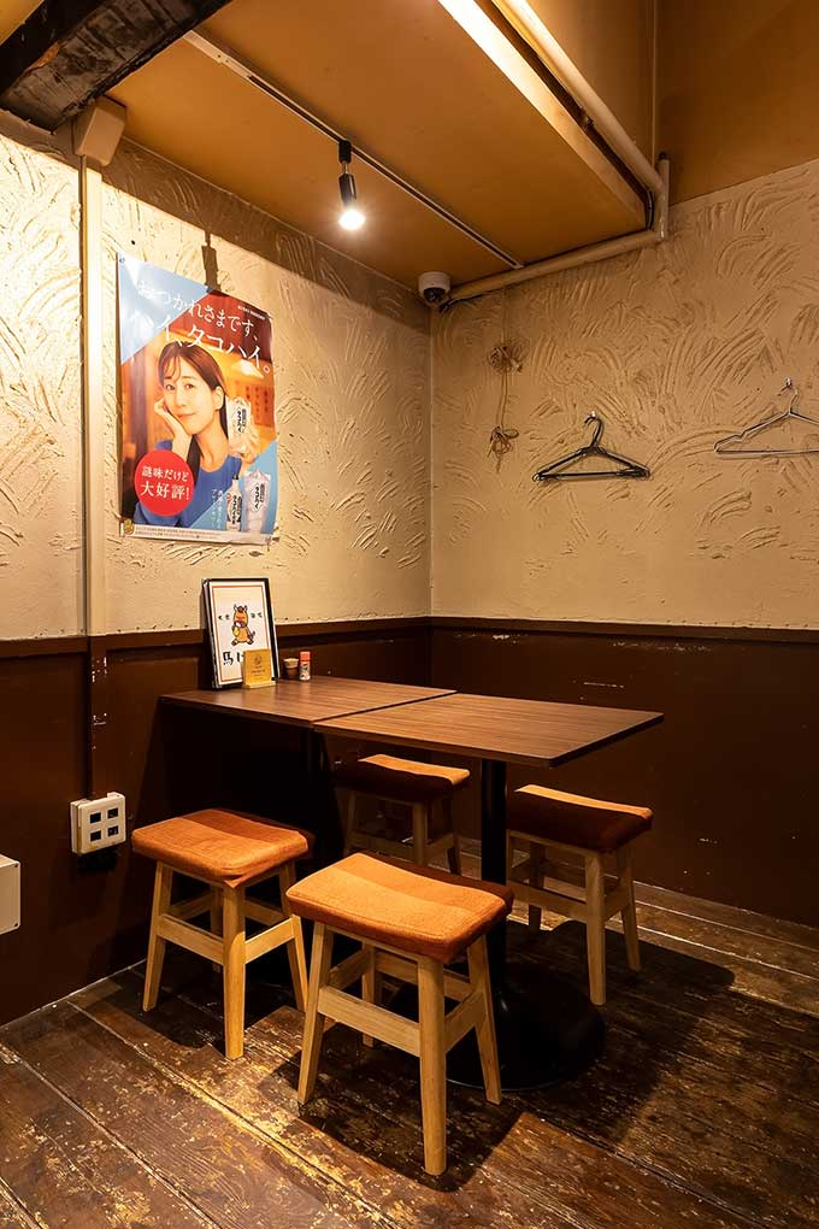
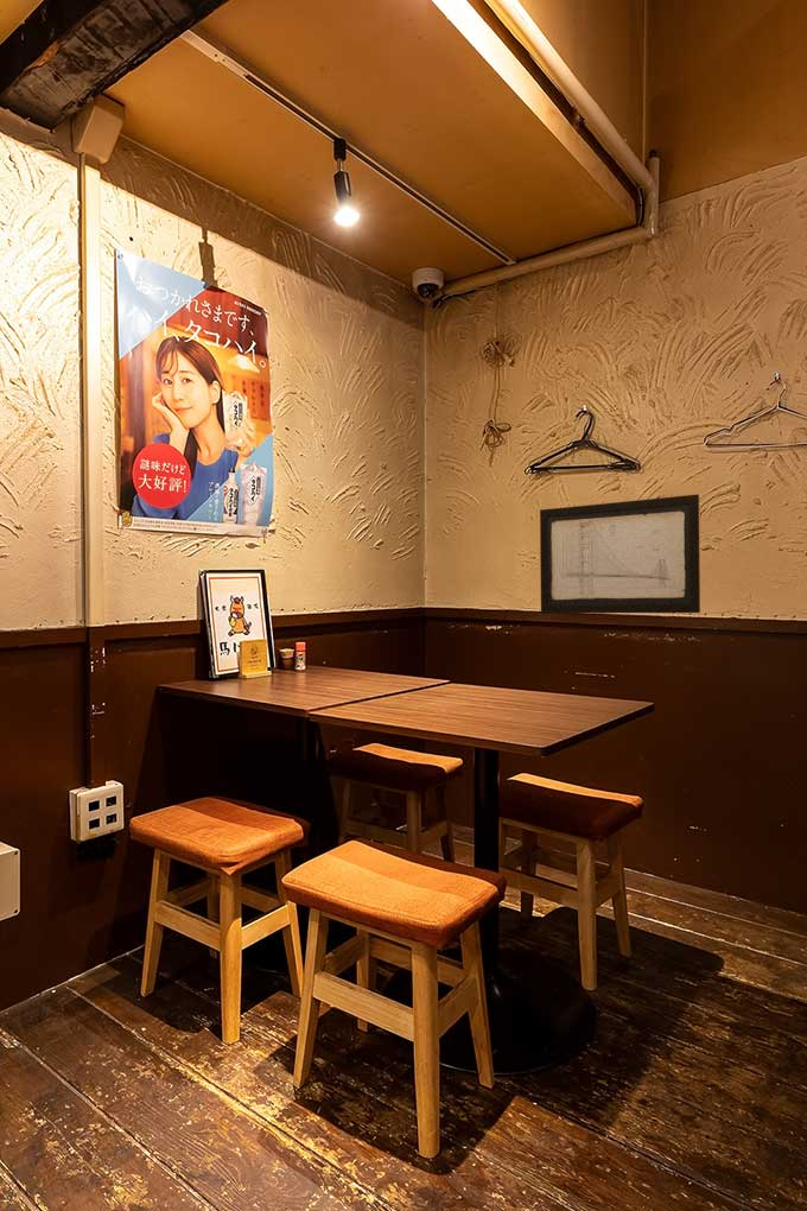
+ wall art [539,493,701,614]
